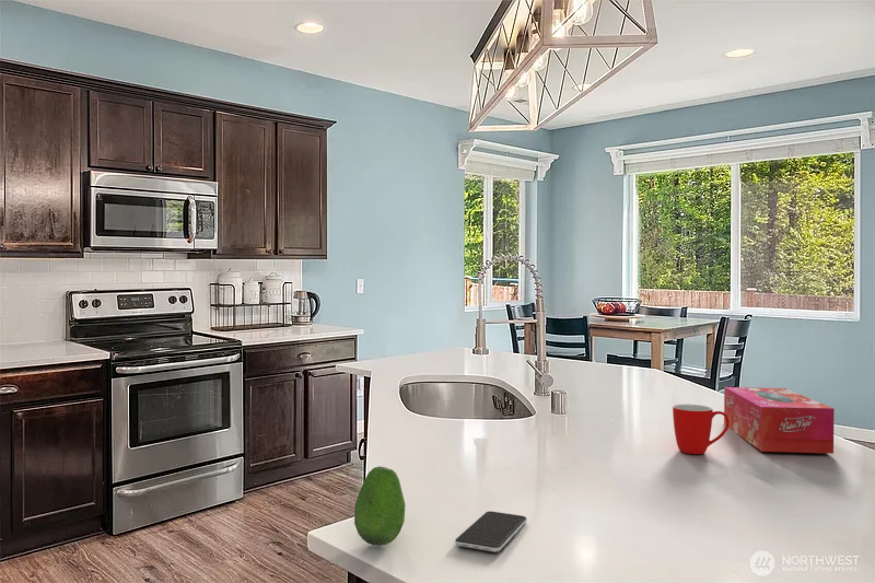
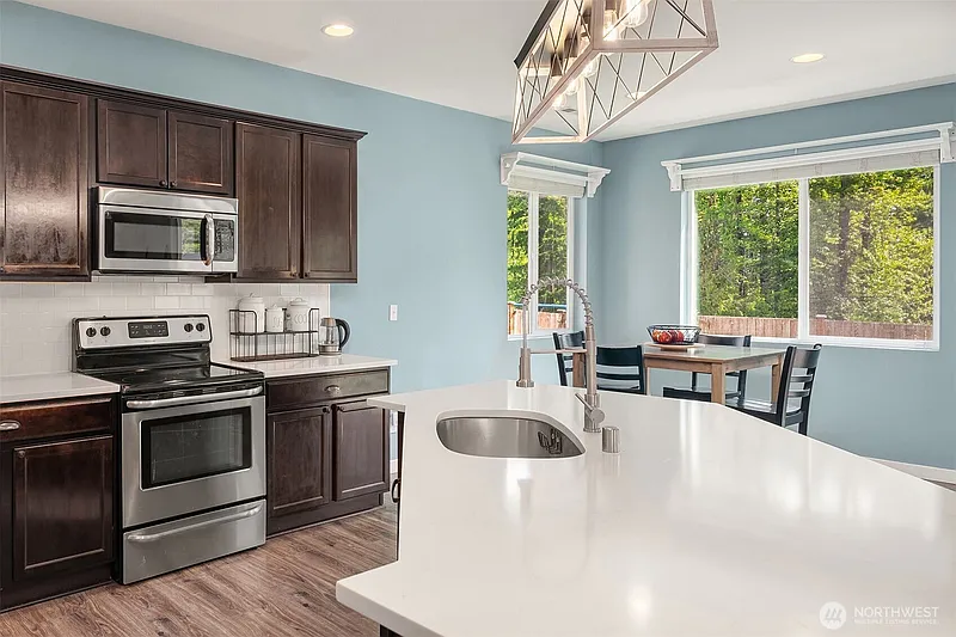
- smartphone [454,510,528,553]
- fruit [353,466,406,547]
- tissue box [723,386,836,455]
- mug [672,404,730,455]
